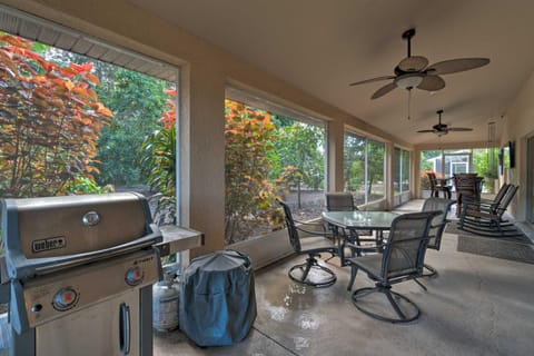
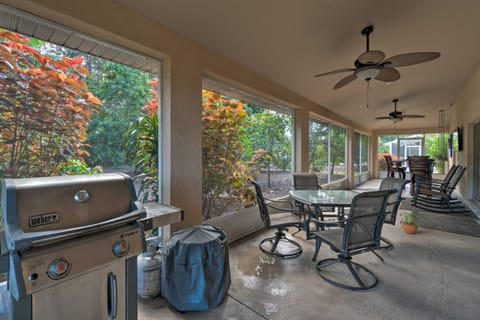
+ potted plant [399,208,420,235]
